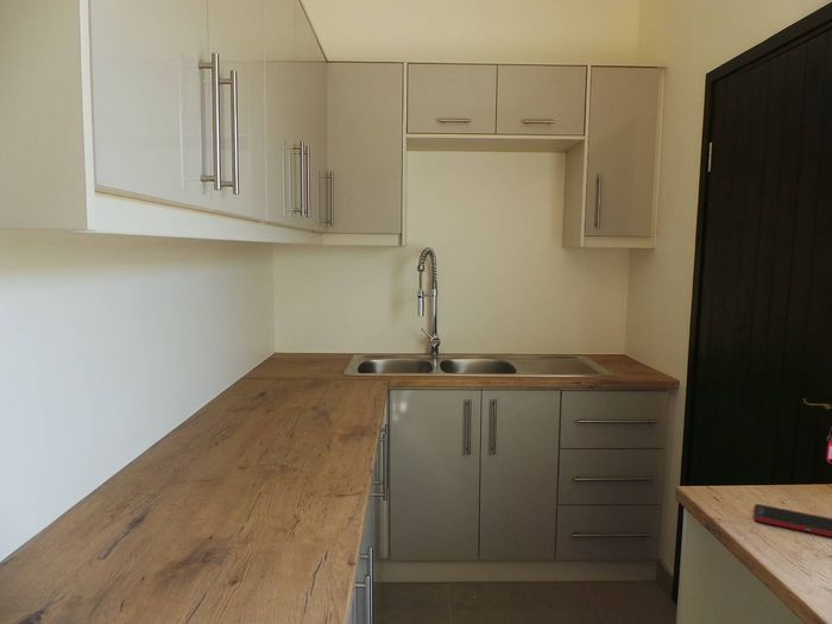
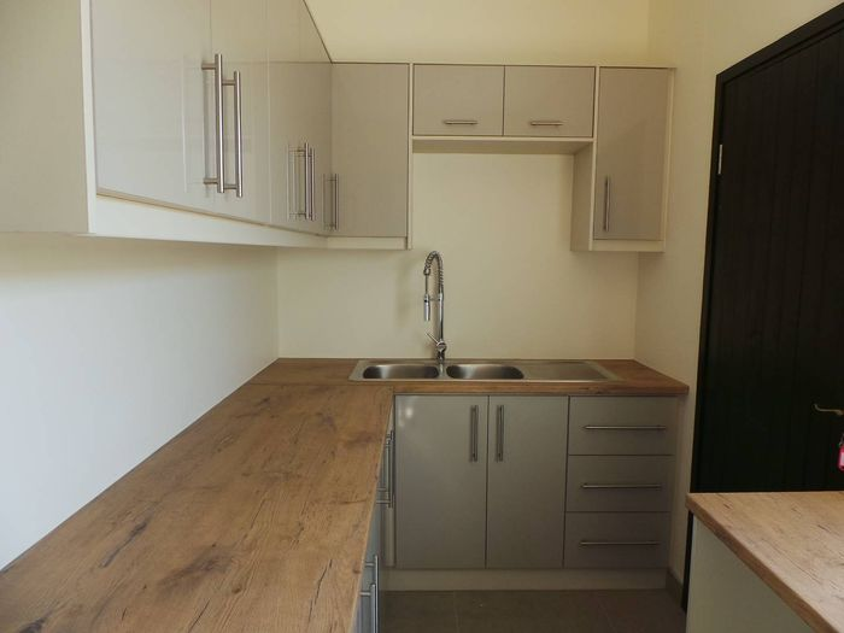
- cell phone [752,503,832,538]
